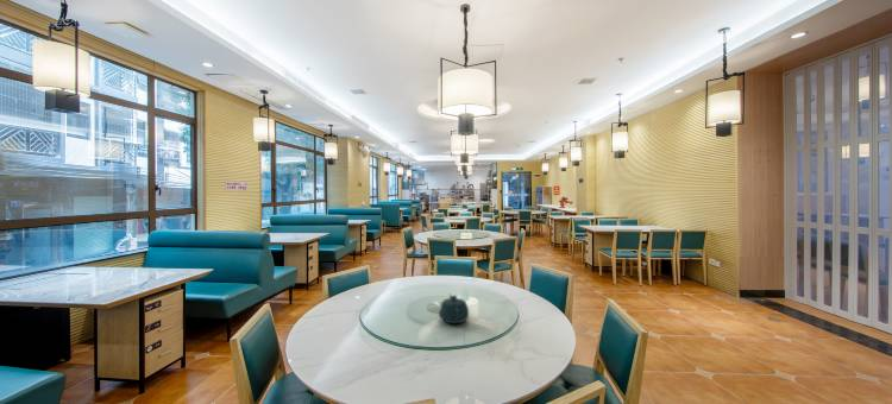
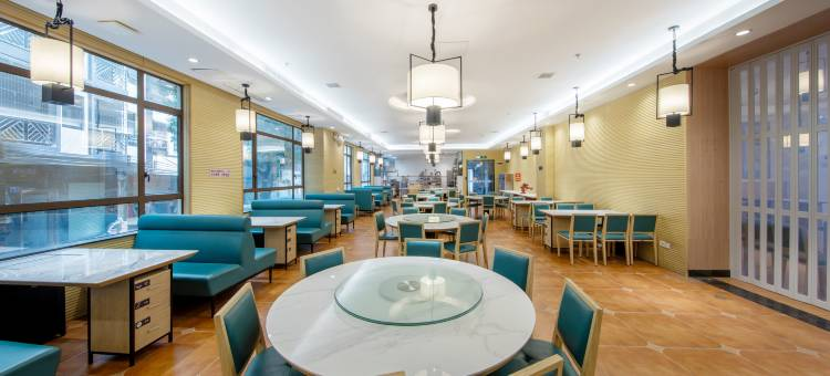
- teapot [438,293,470,326]
